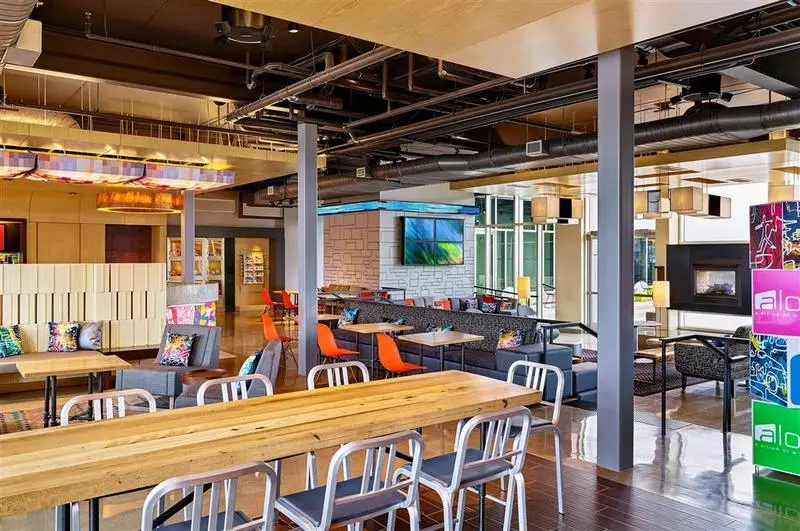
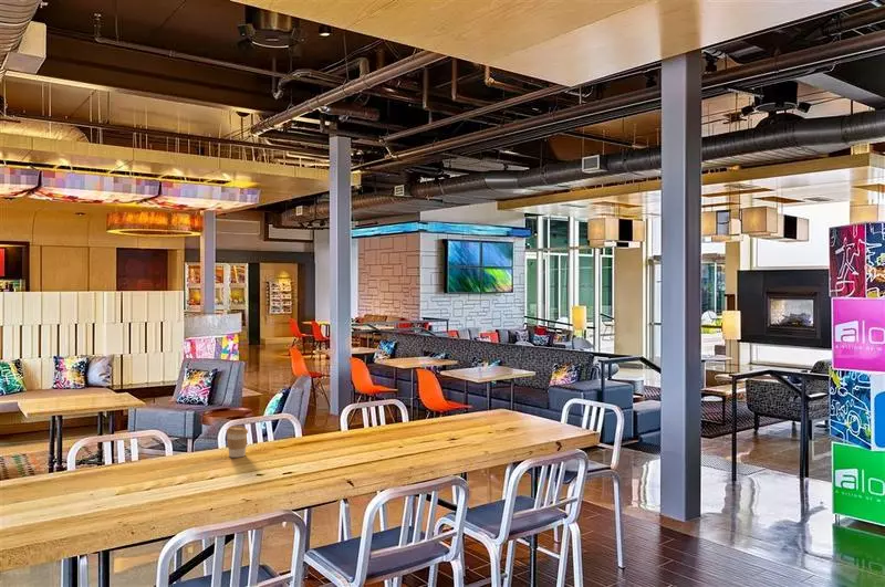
+ coffee cup [226,424,249,459]
